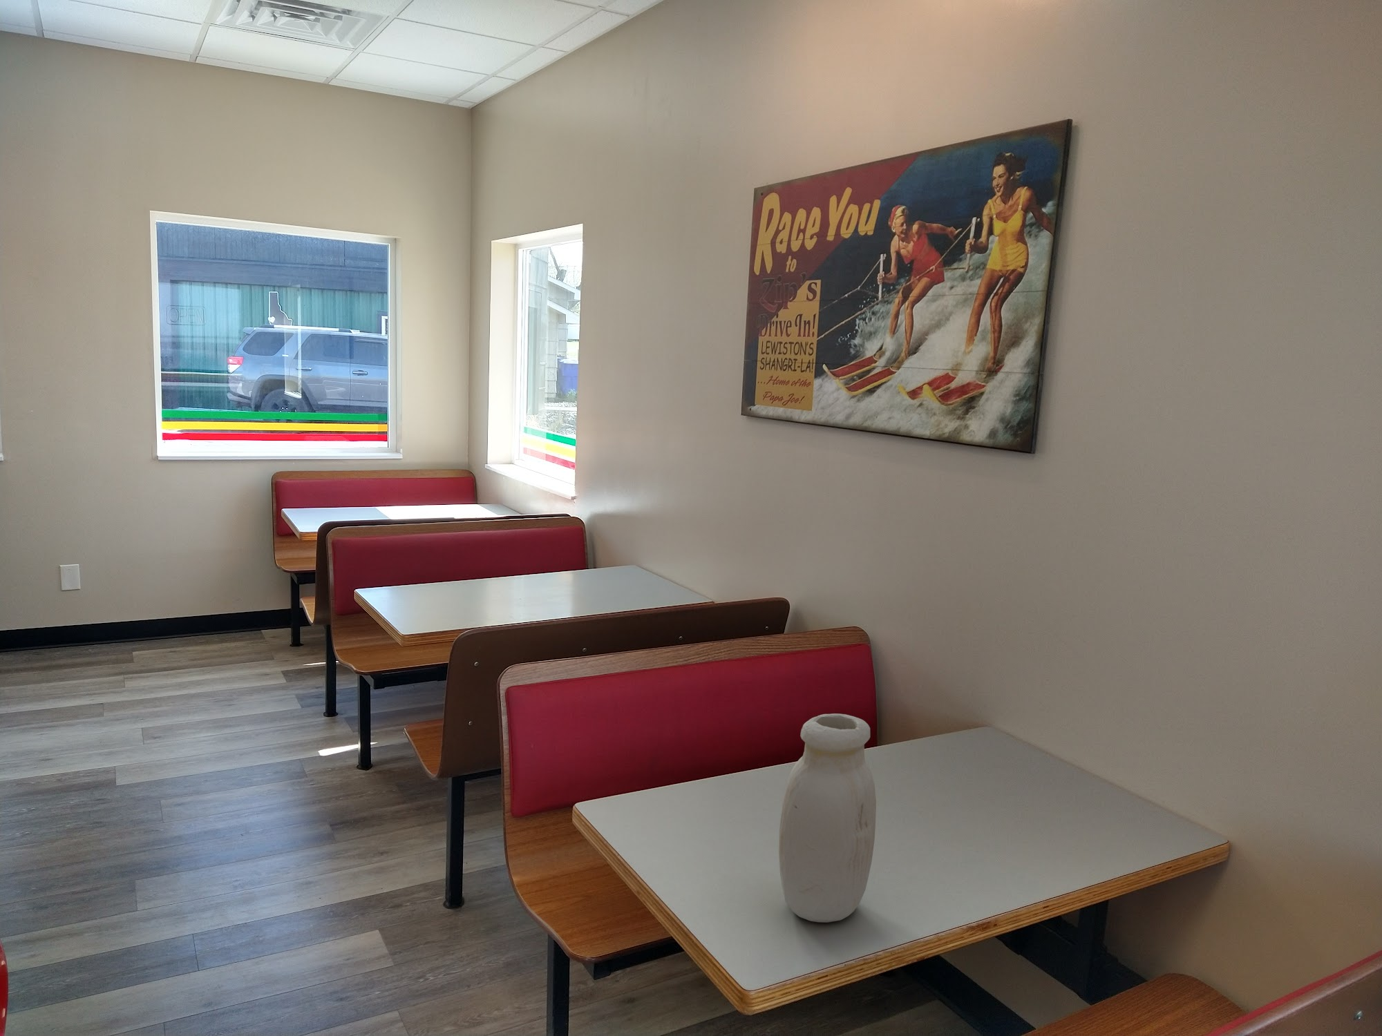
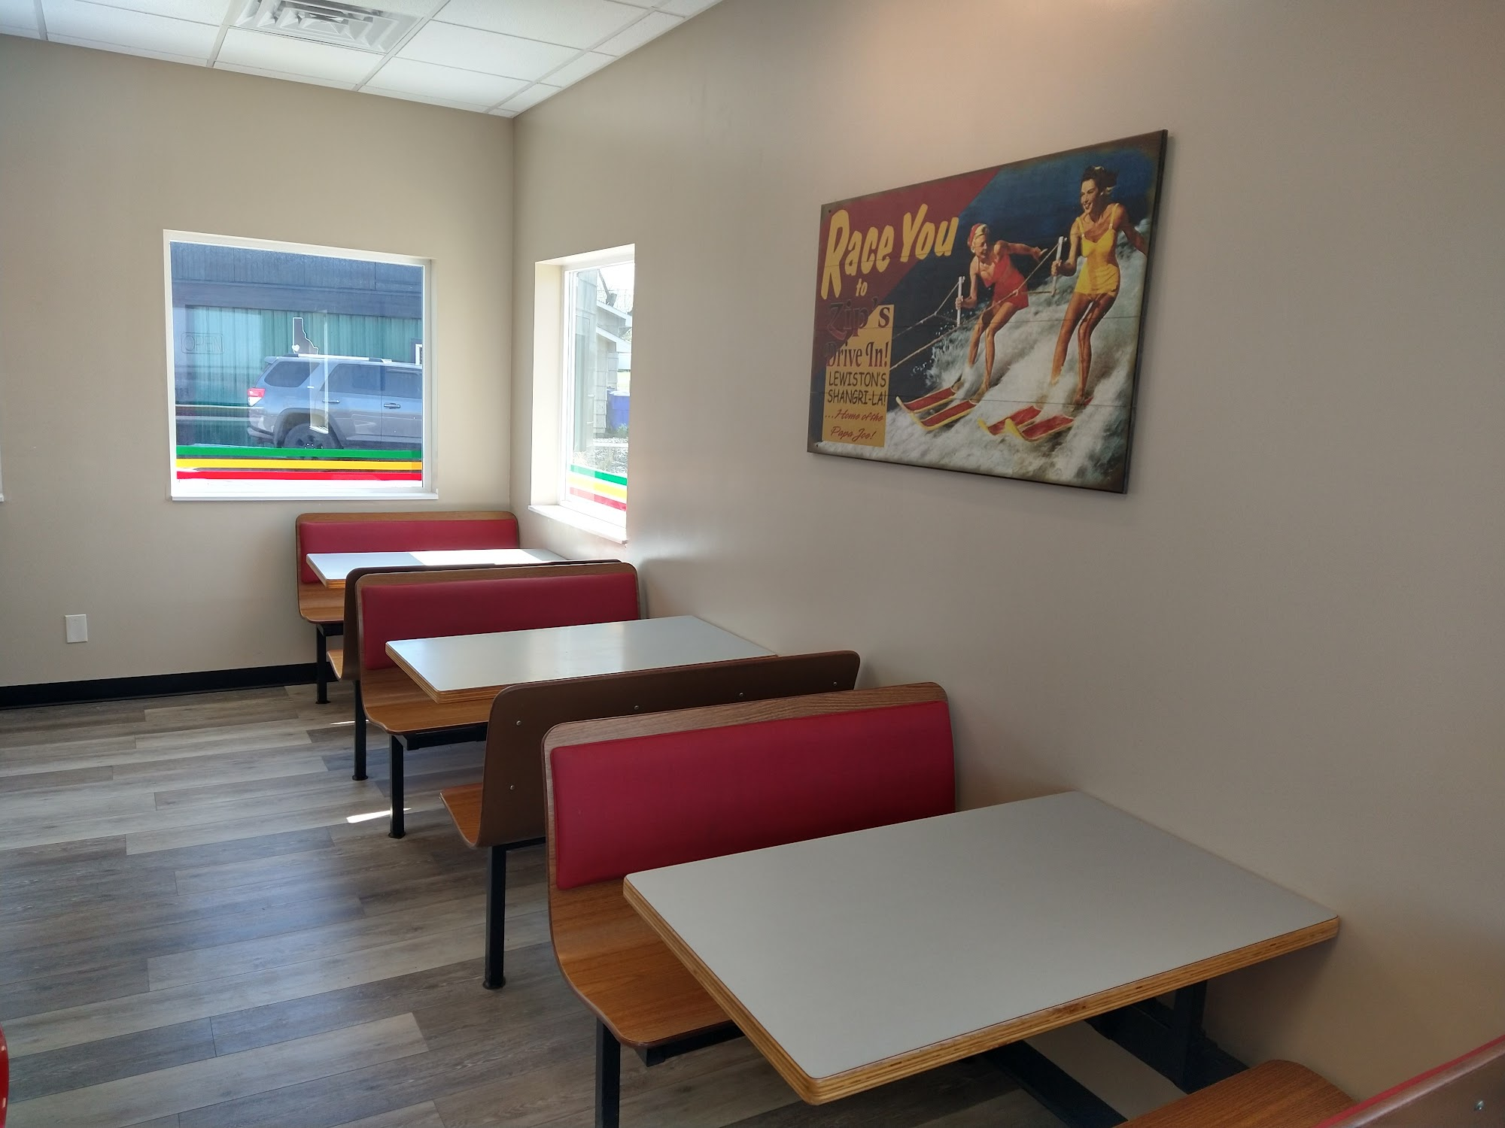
- jar [778,713,877,923]
